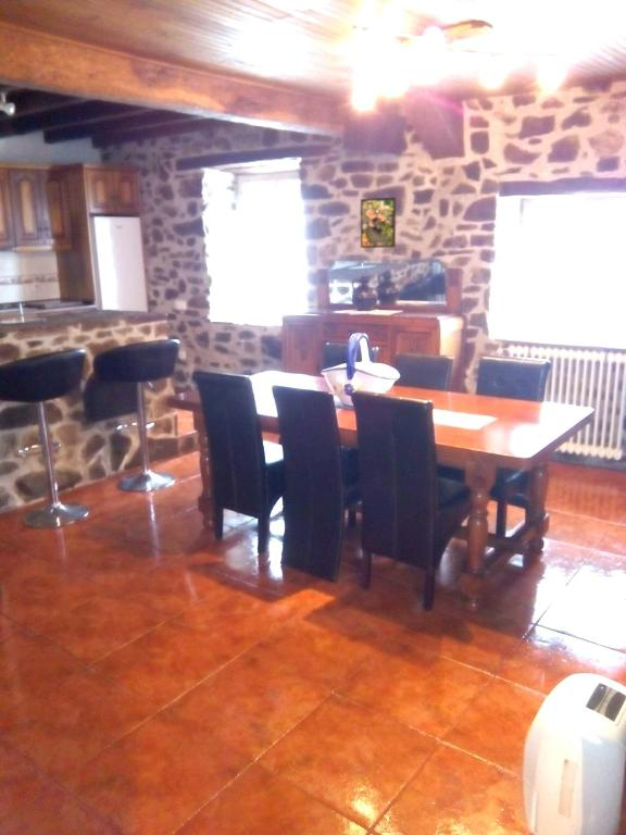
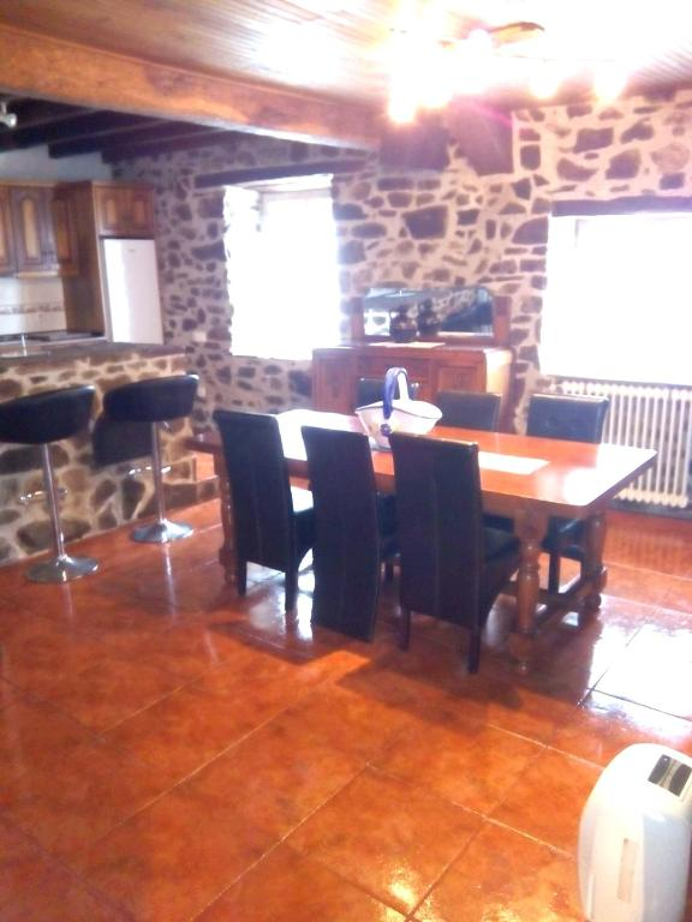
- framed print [360,196,397,249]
